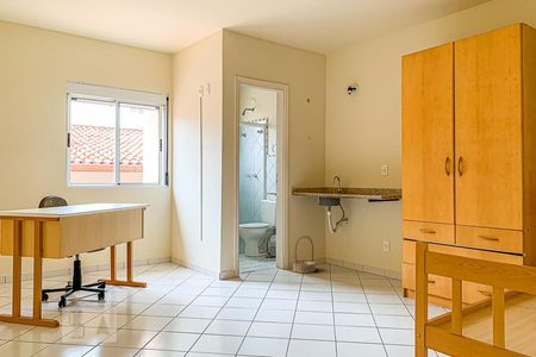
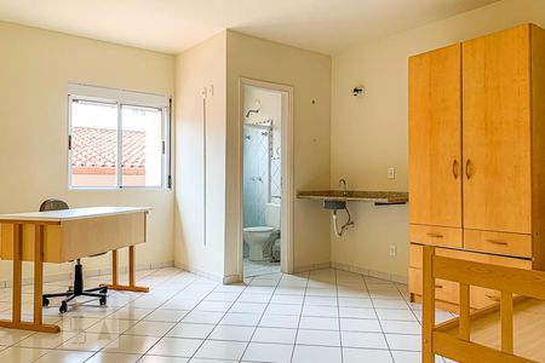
- basket [292,234,317,274]
